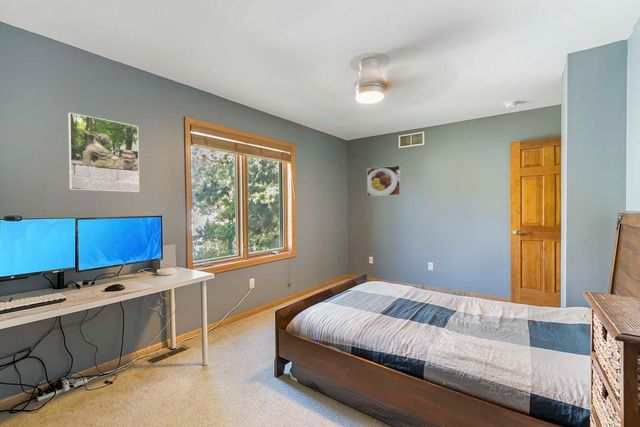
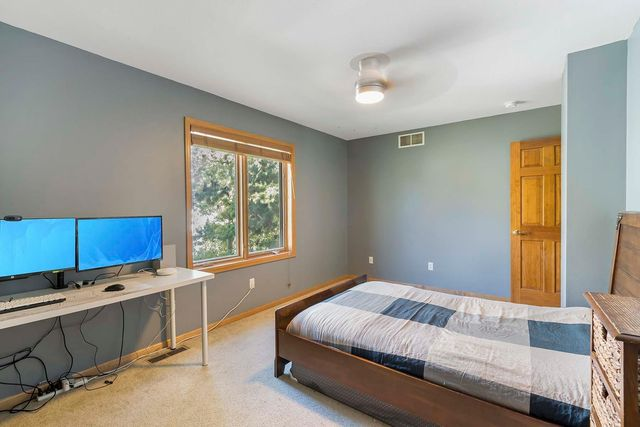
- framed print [67,111,140,193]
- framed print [366,165,402,197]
